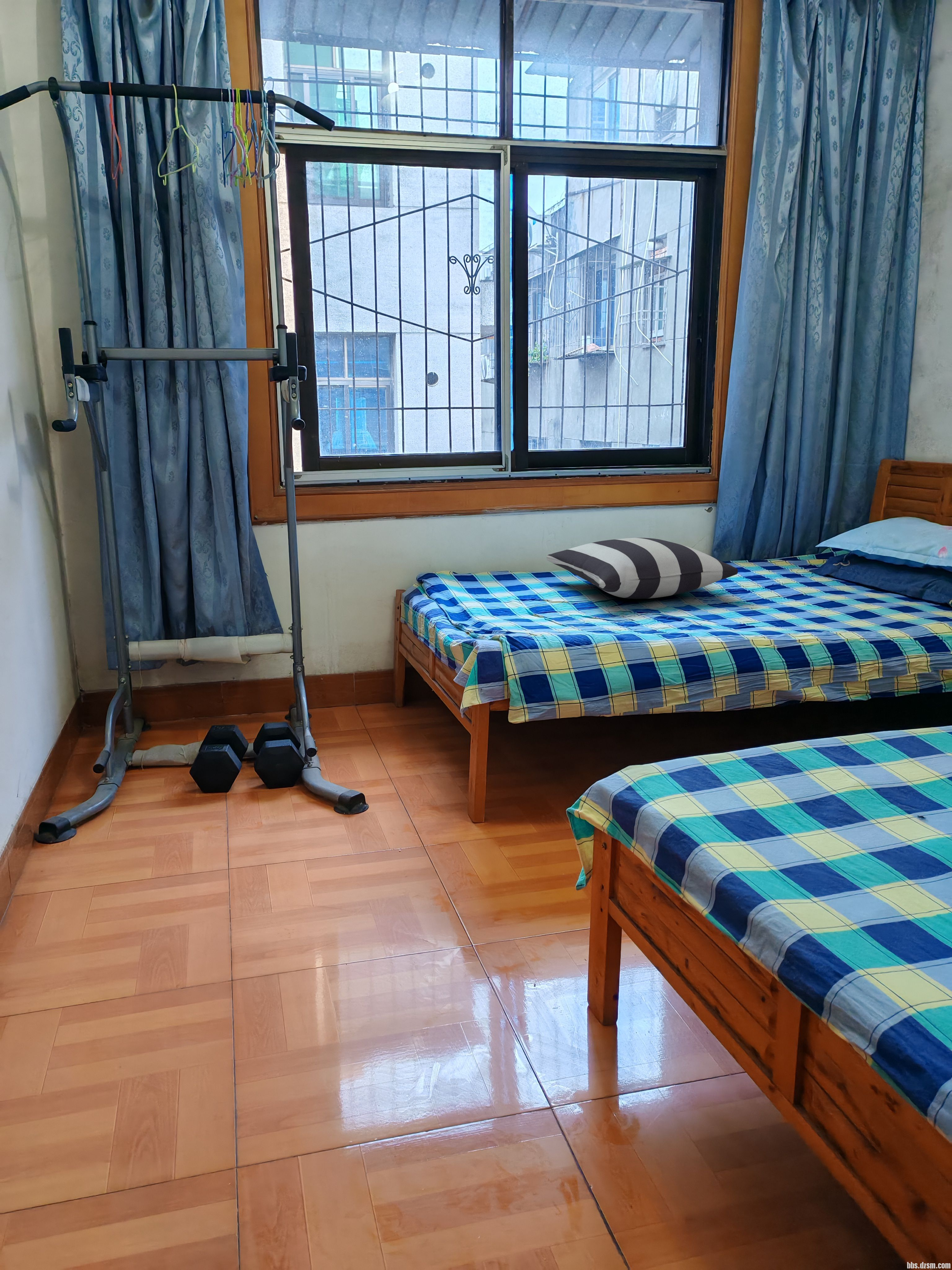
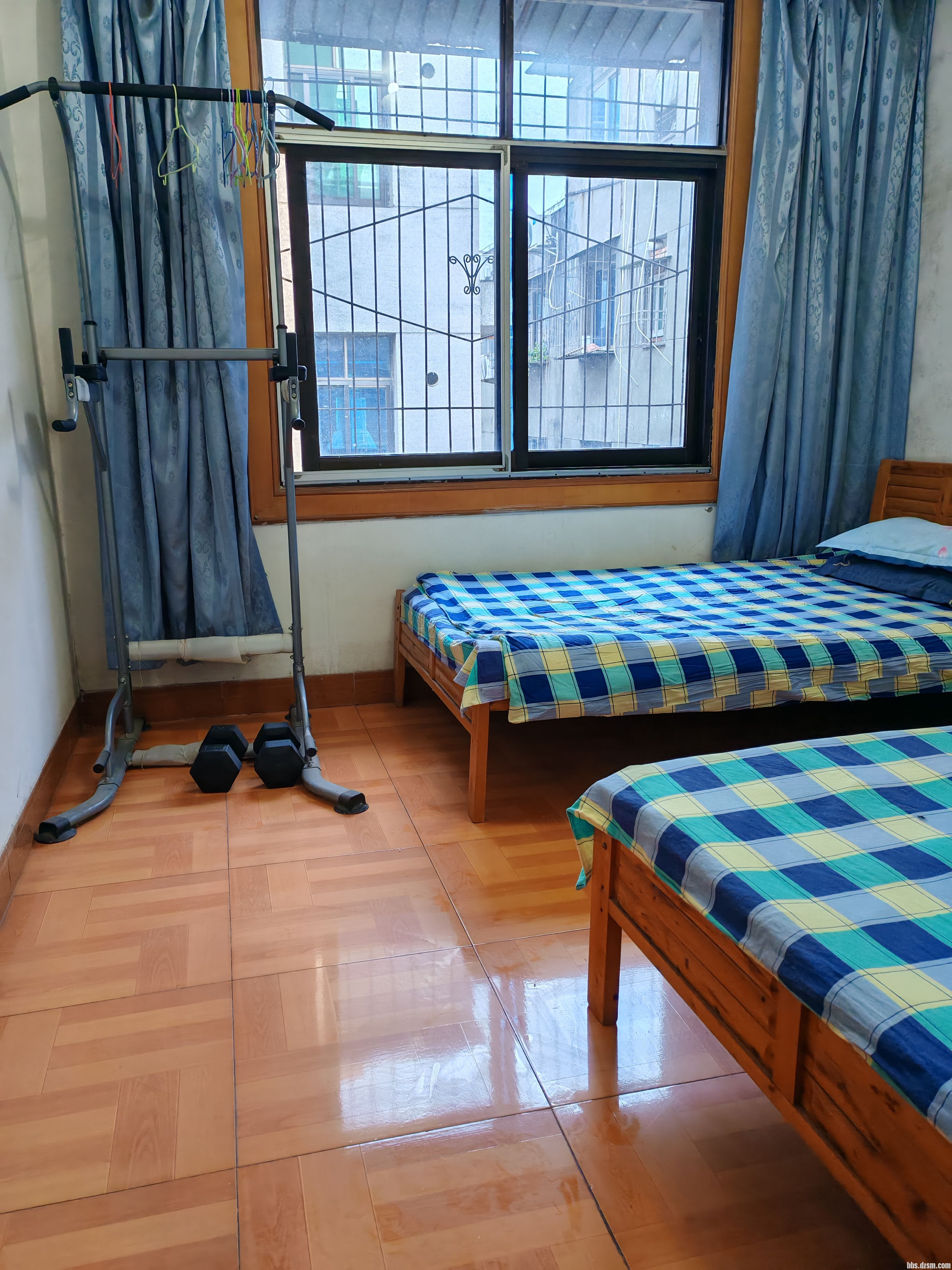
- pillow [546,537,738,599]
